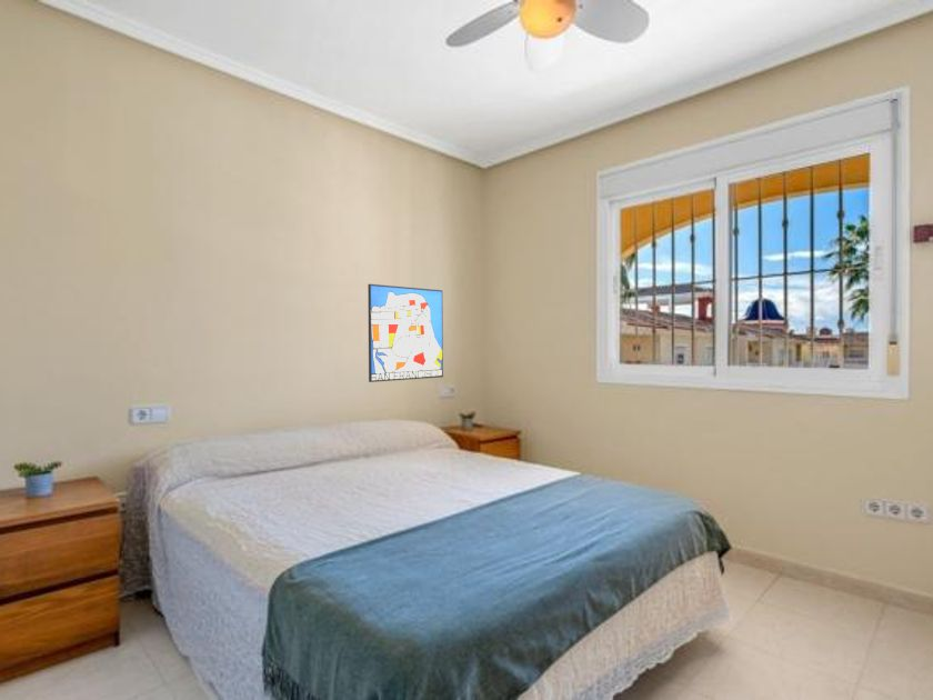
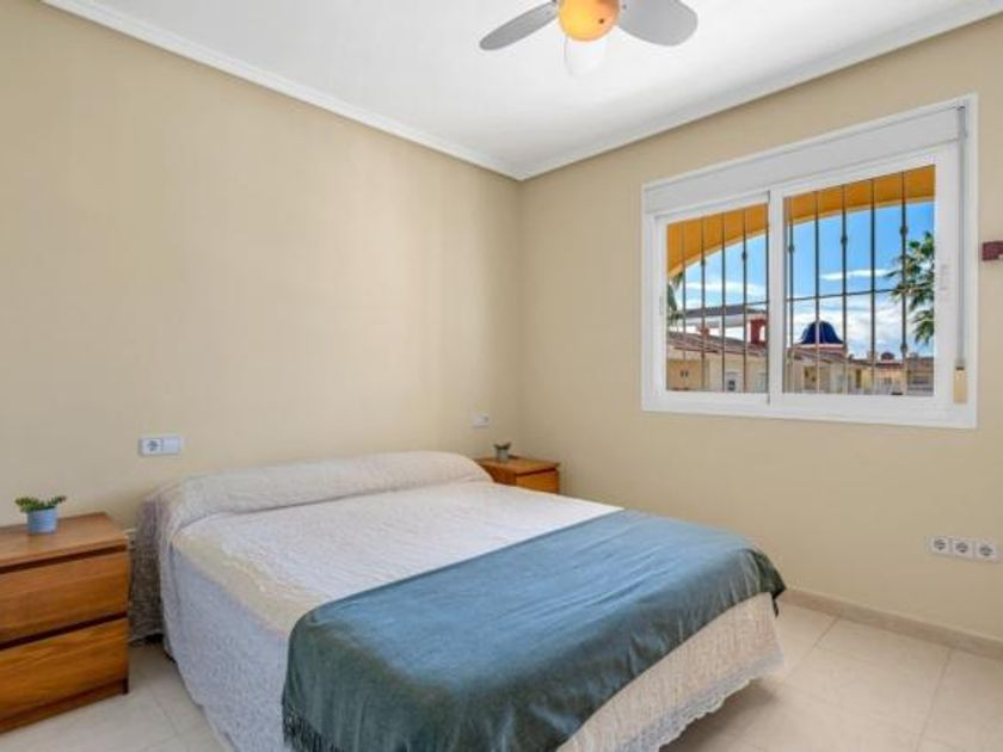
- wall art [367,283,444,383]
